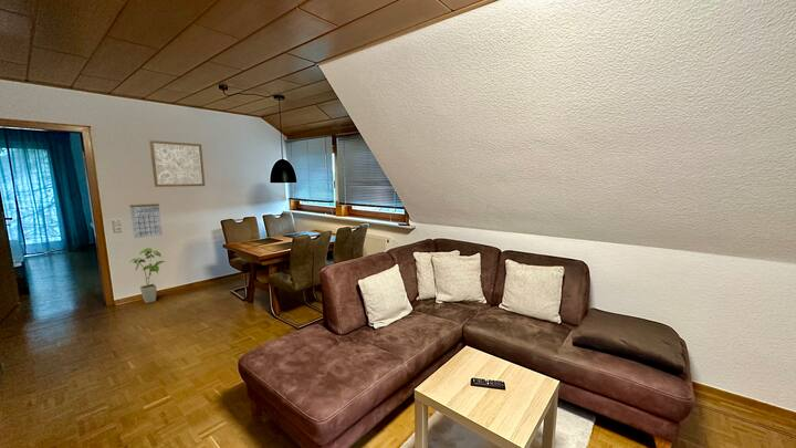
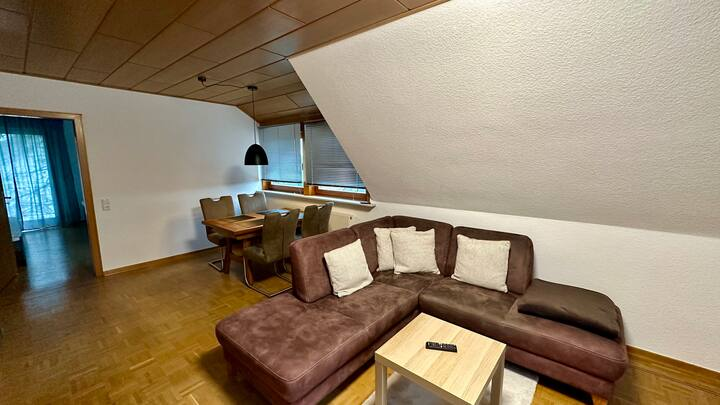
- wall art [148,139,206,188]
- calendar [128,201,164,240]
- house plant [129,247,167,304]
